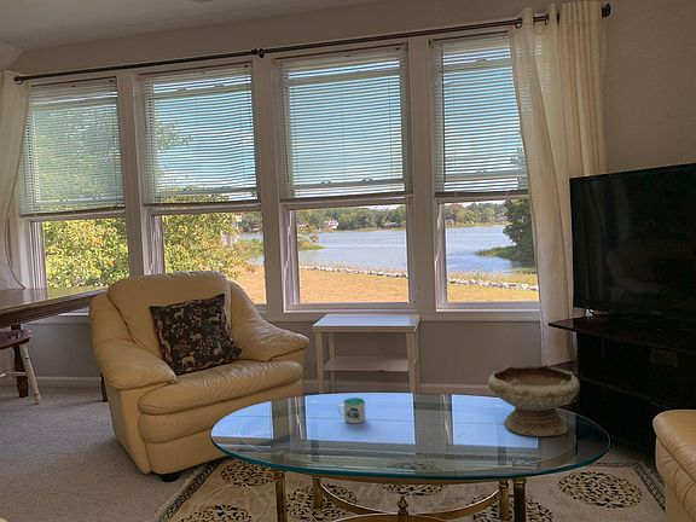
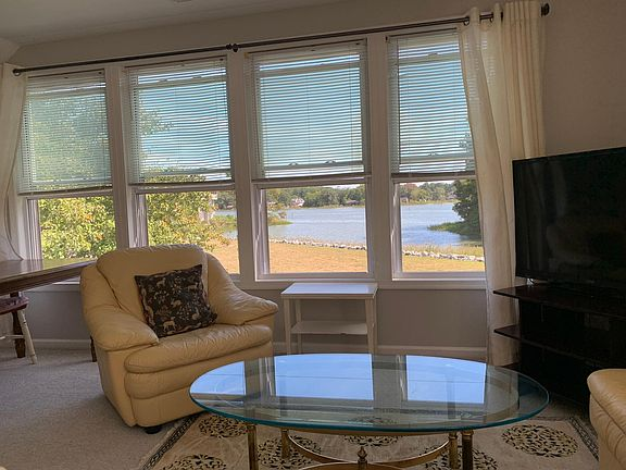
- mug [337,396,366,424]
- bowl [487,362,581,437]
